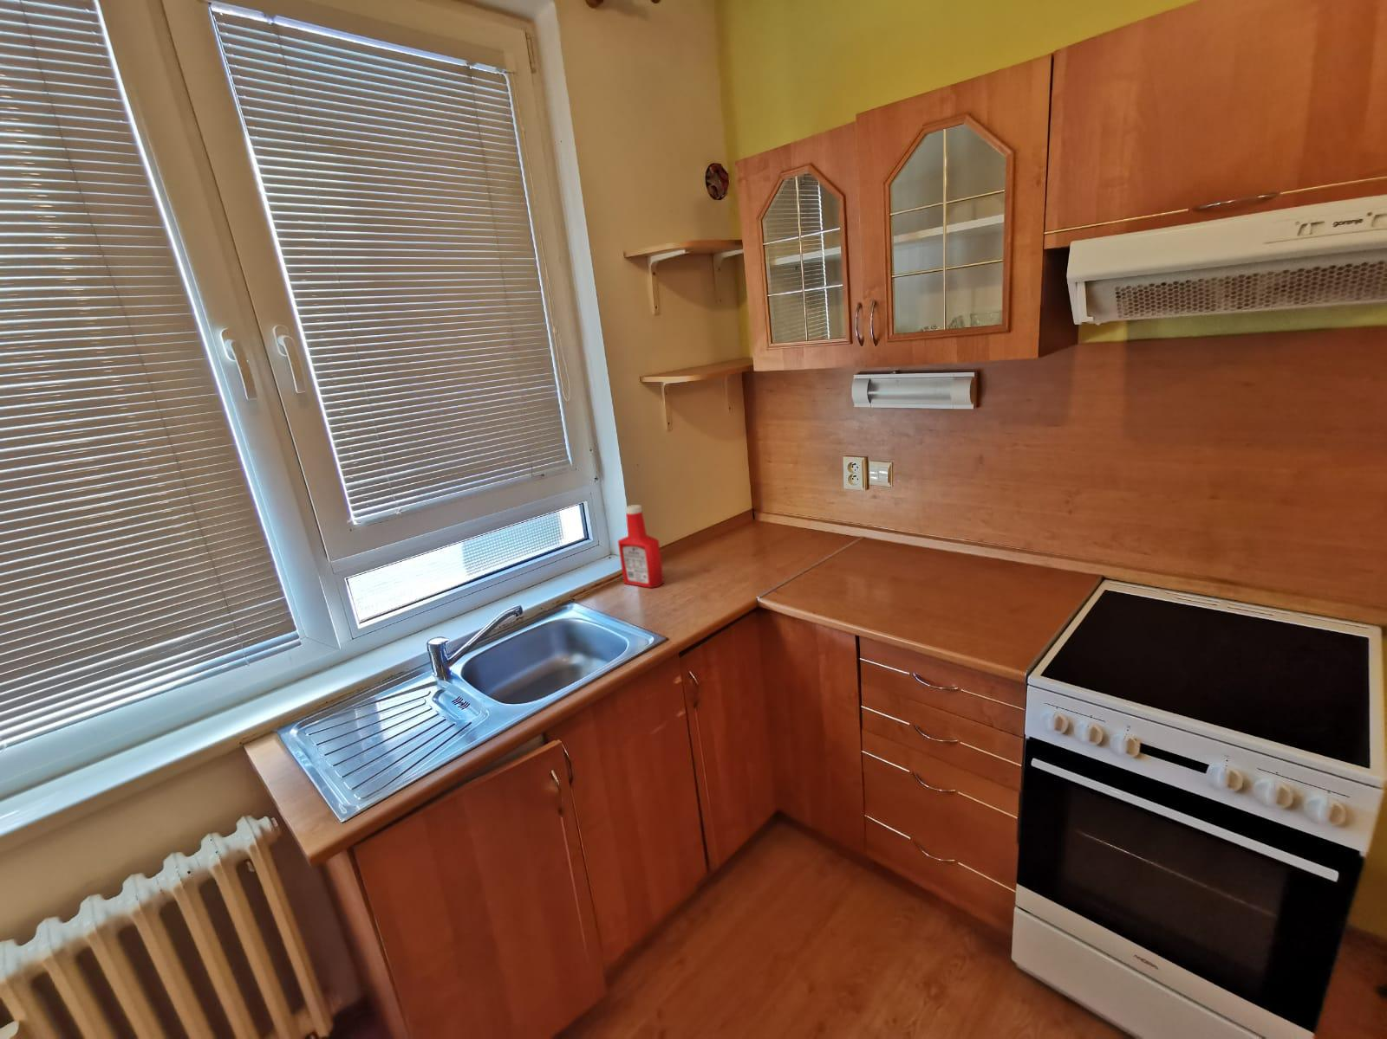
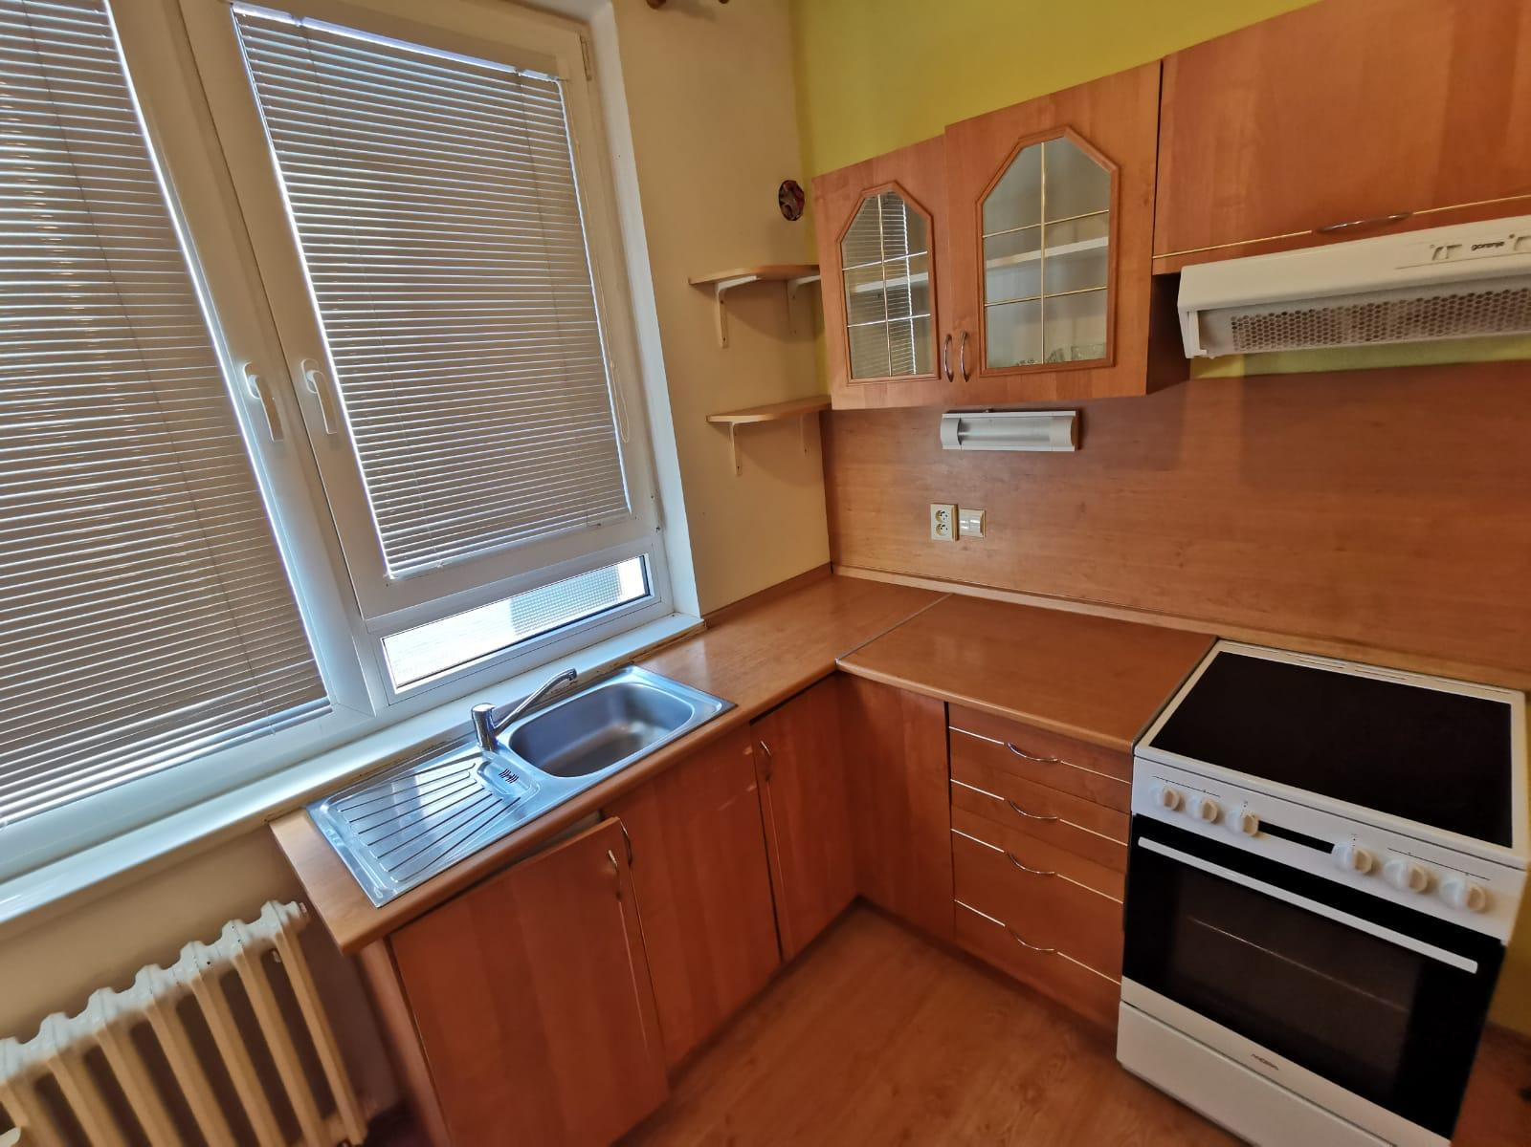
- soap bottle [617,504,665,588]
